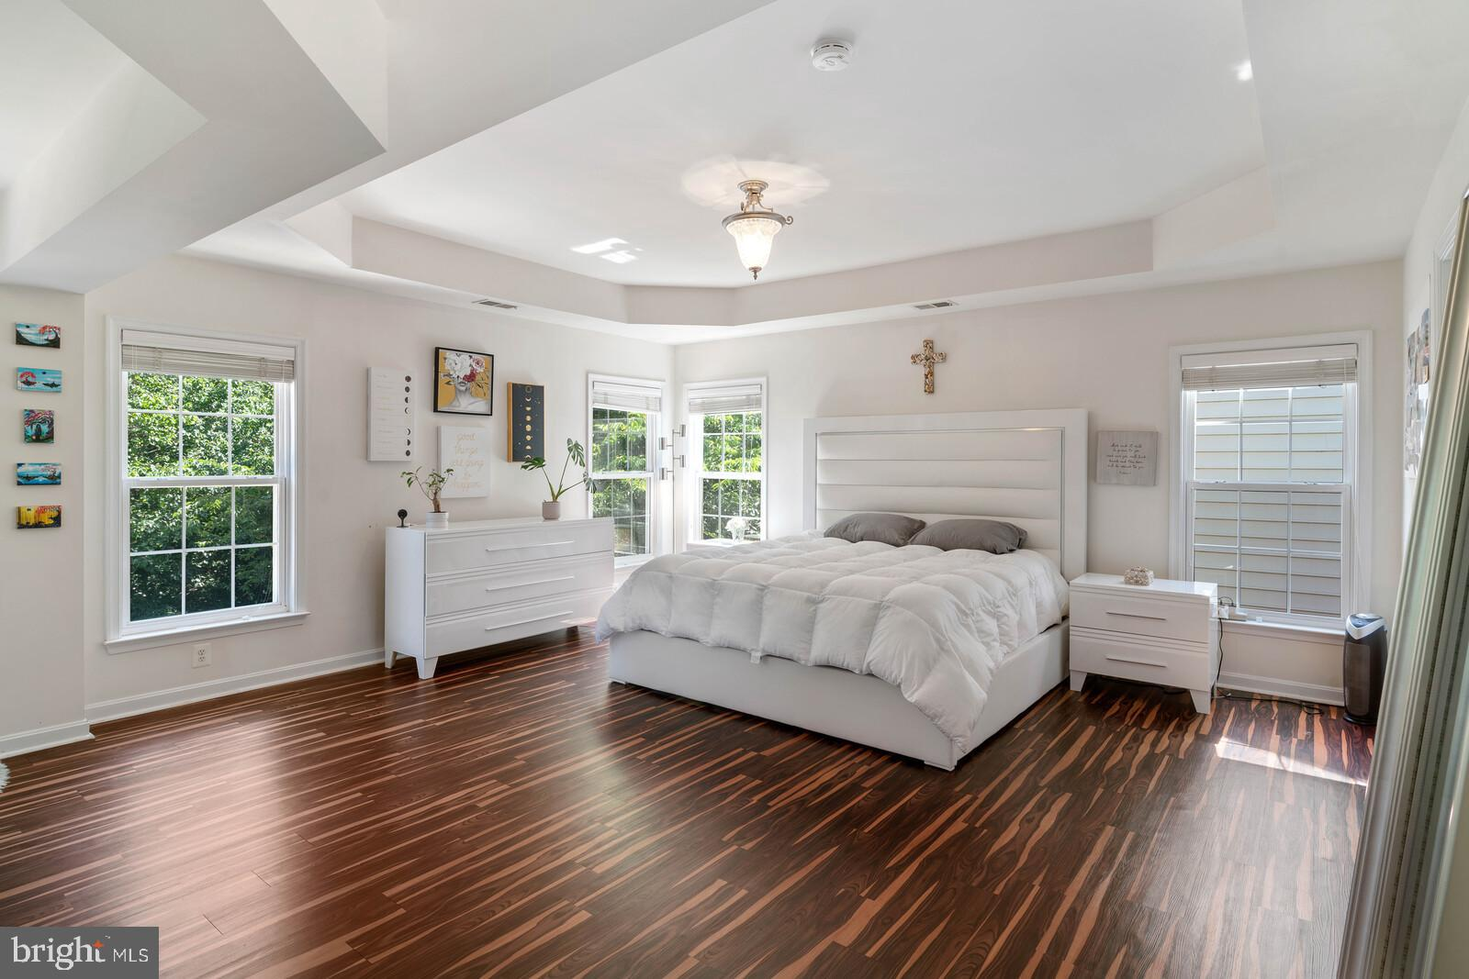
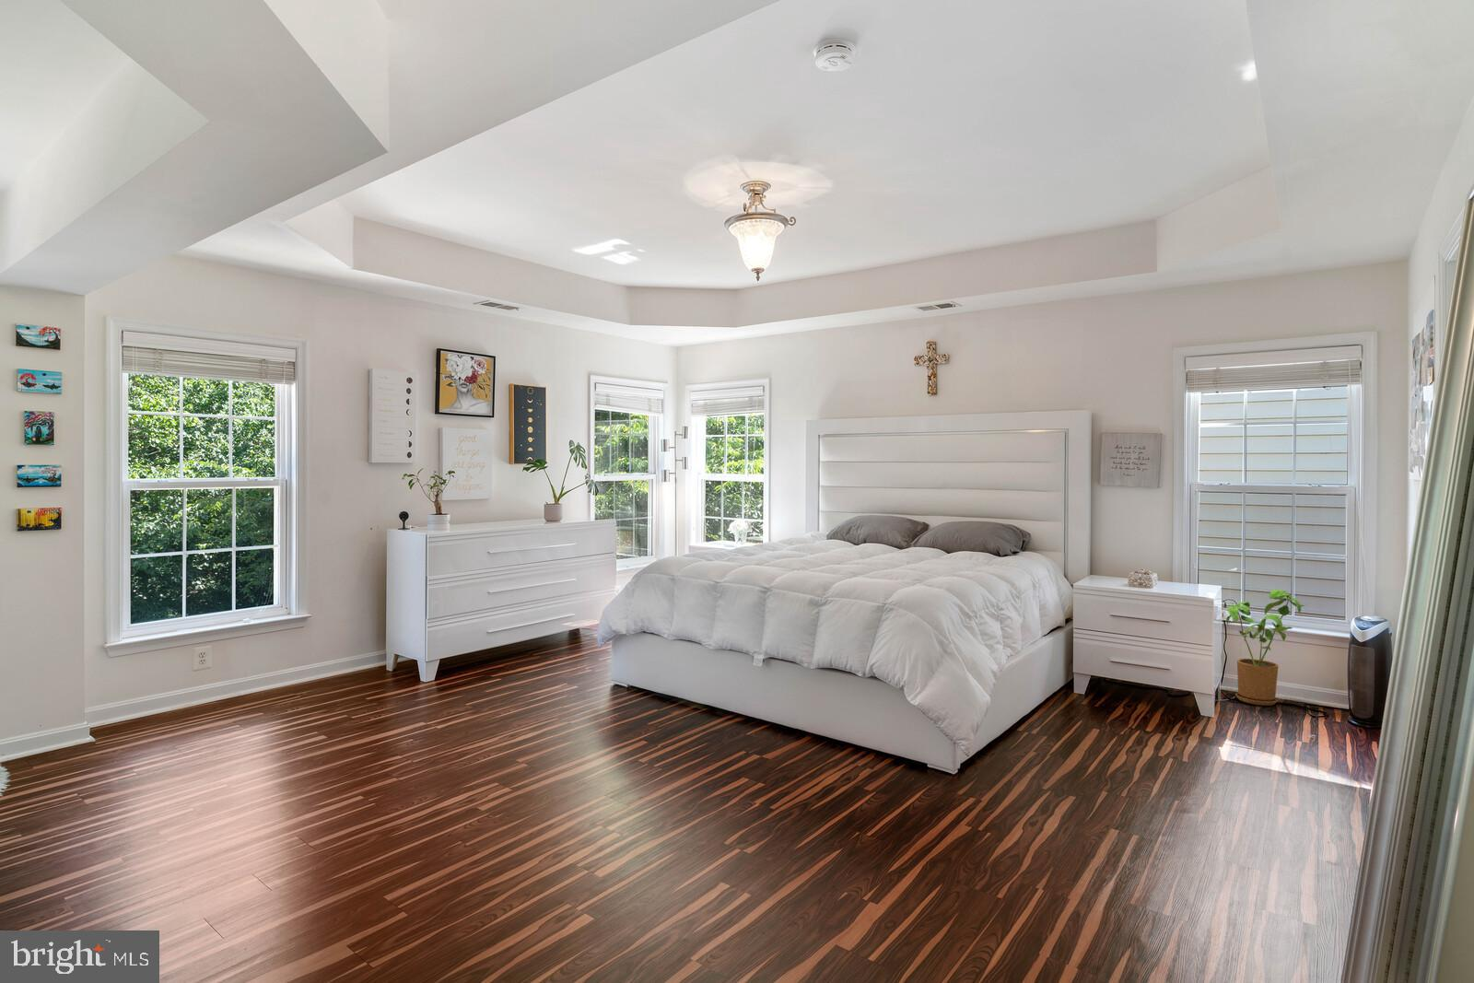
+ house plant [1225,589,1306,707]
